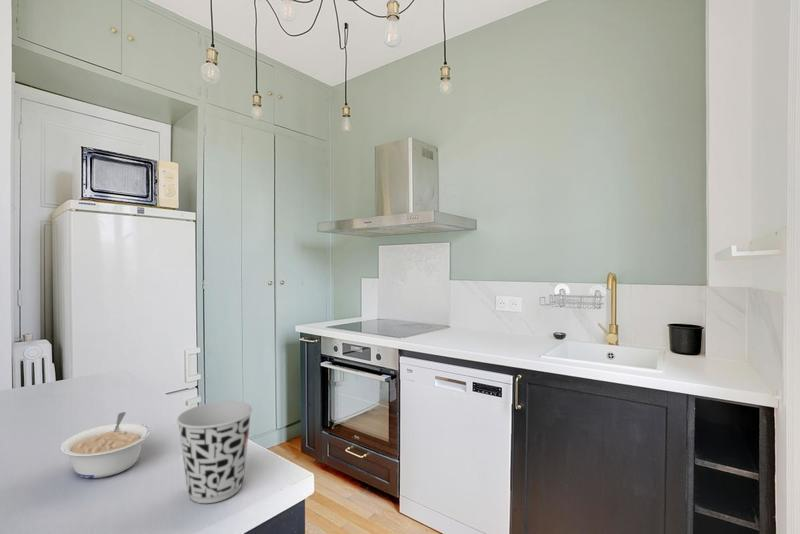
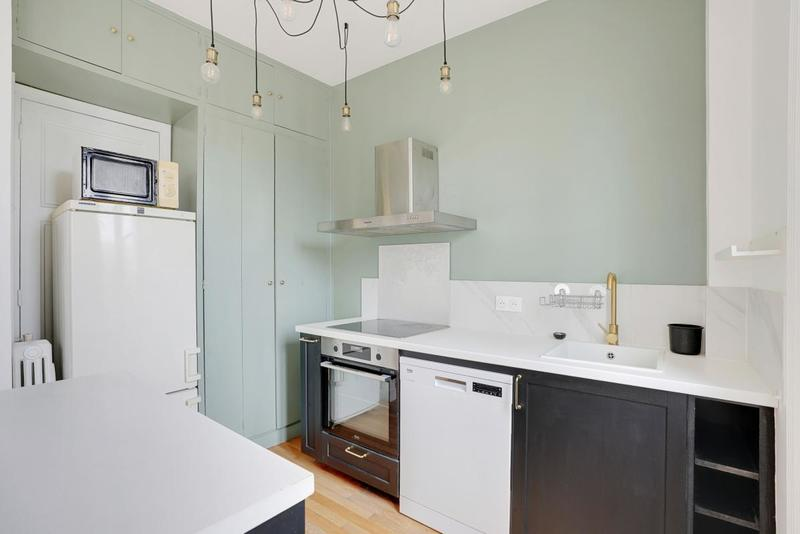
- legume [59,411,151,479]
- cup [176,400,254,504]
